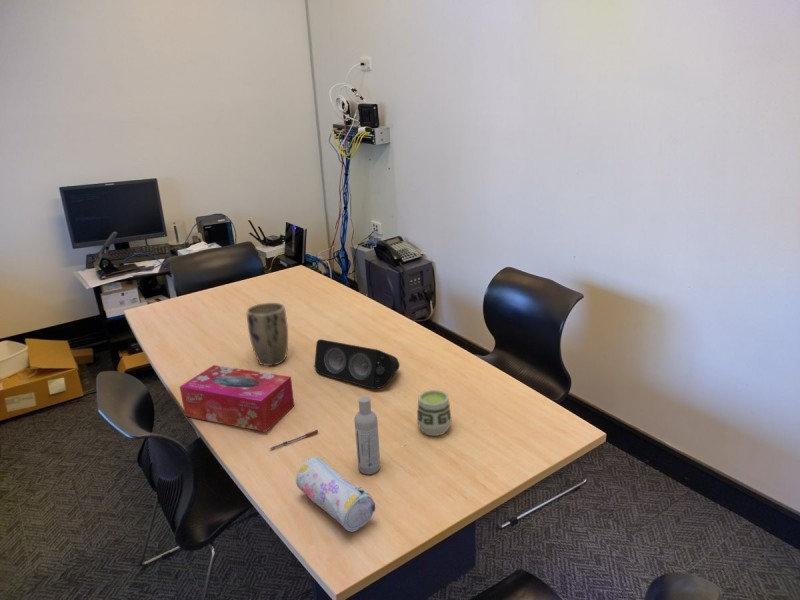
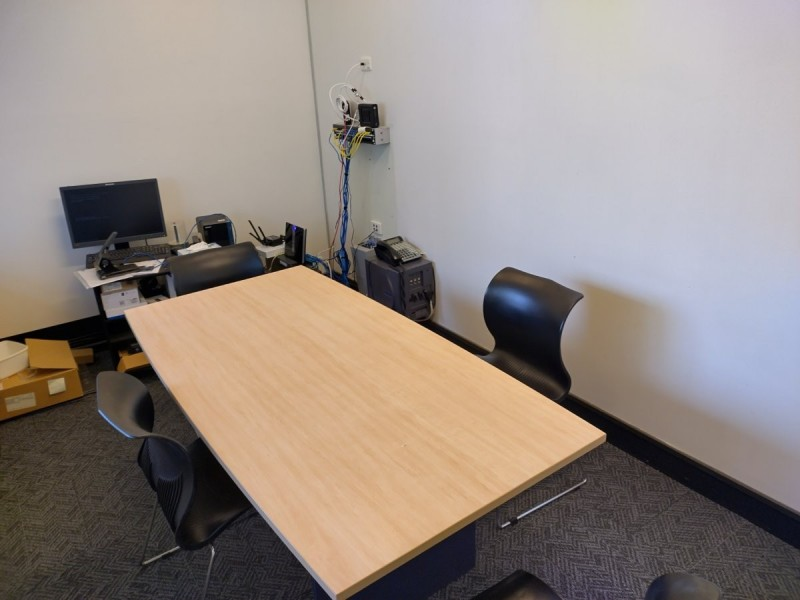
- tissue box [179,364,295,433]
- cup [416,389,453,437]
- speaker [314,338,401,390]
- bottle [353,396,381,475]
- pencil case [295,456,376,533]
- pen [269,429,319,451]
- plant pot [246,302,289,367]
